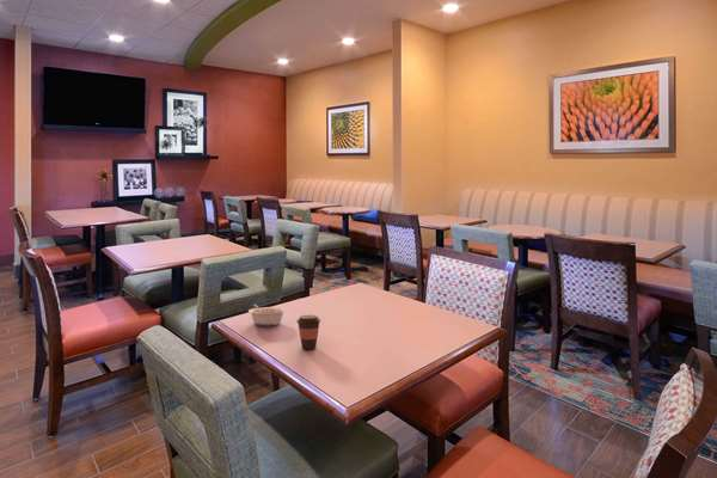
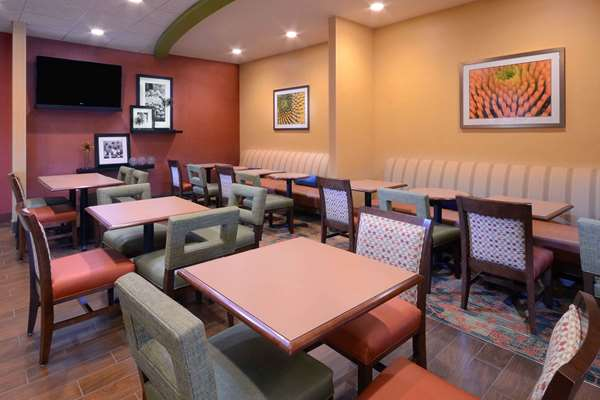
- coffee cup [295,314,321,350]
- legume [247,304,287,327]
